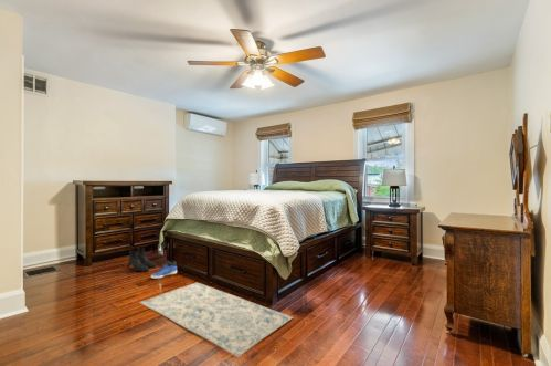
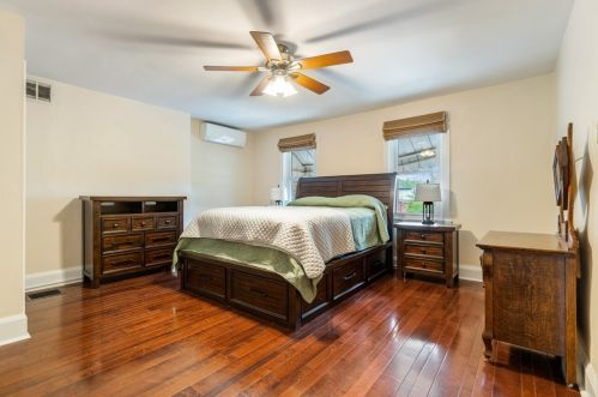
- sneaker [150,260,178,280]
- boots [126,247,157,273]
- rug [138,282,295,358]
